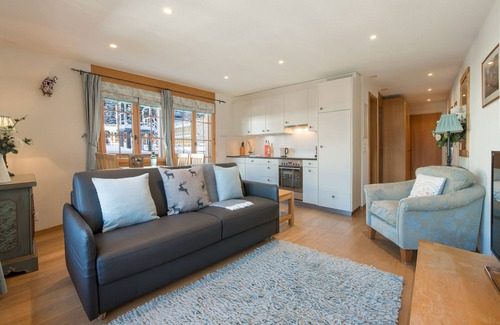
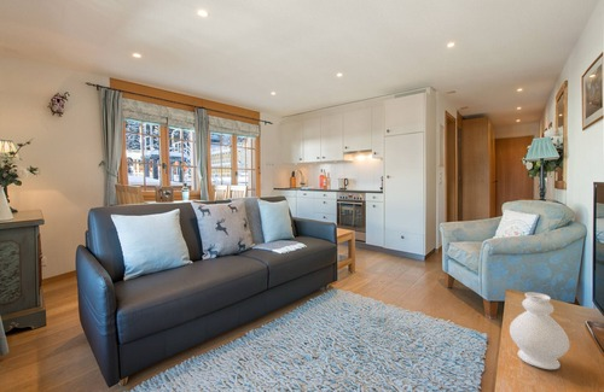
+ decorative vase [509,291,570,370]
